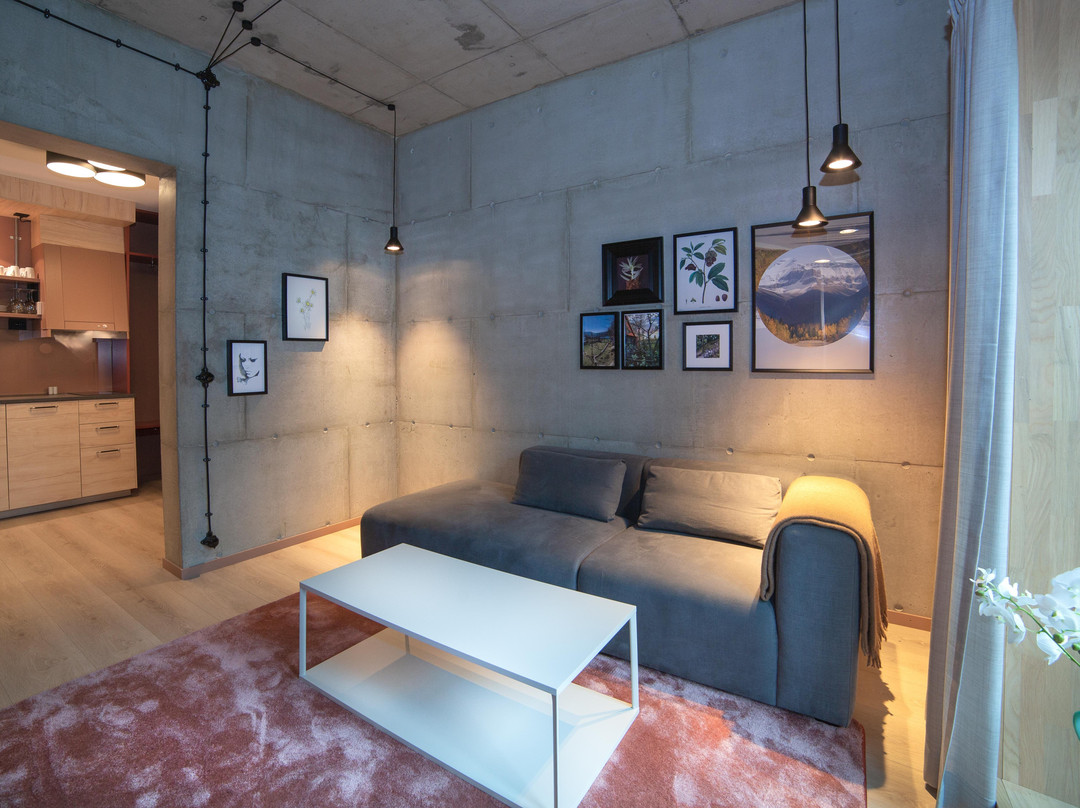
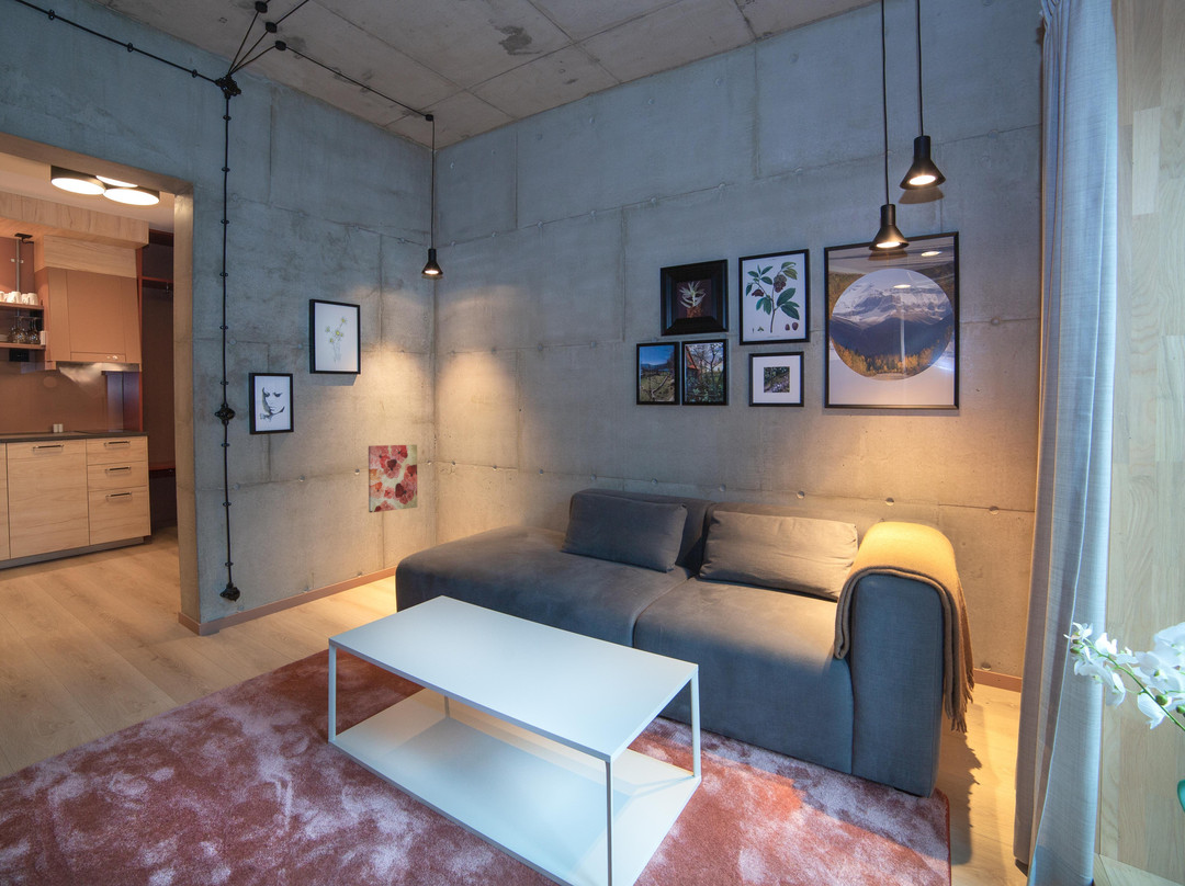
+ wall art [368,444,418,513]
